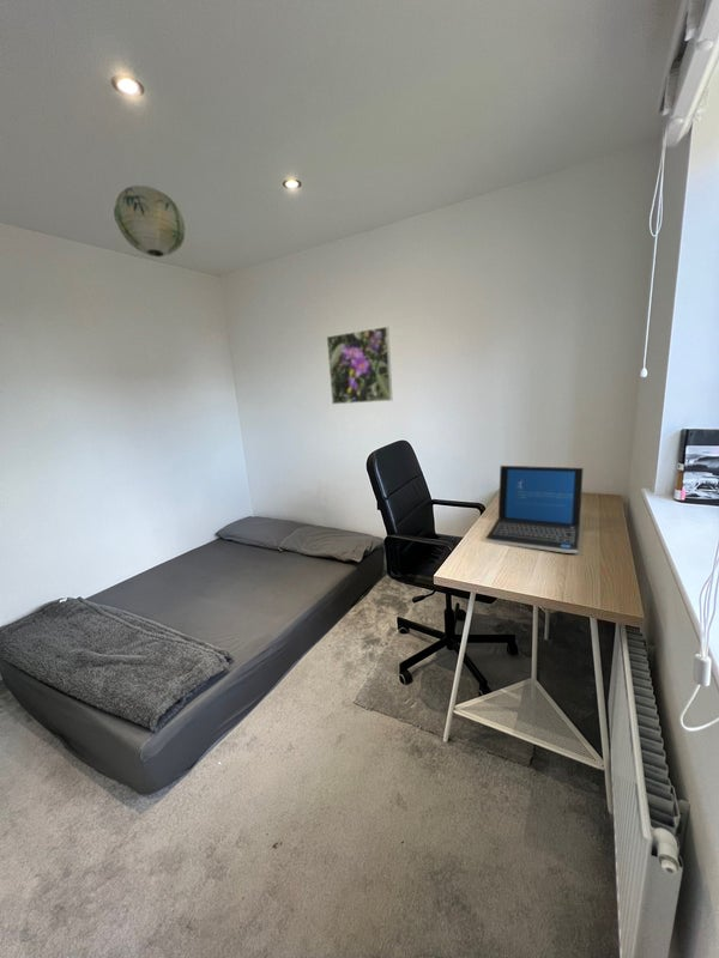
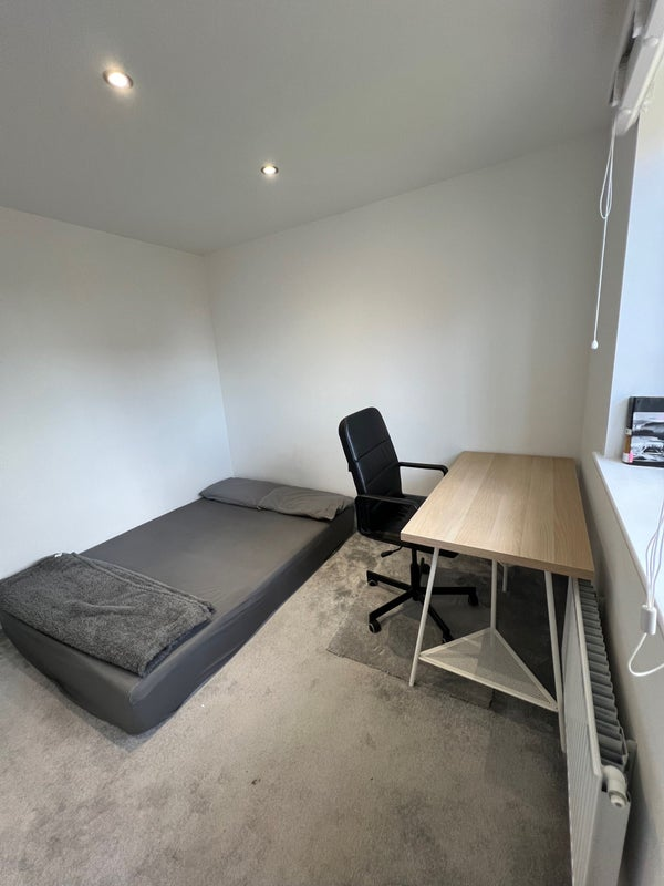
- paper lantern [113,184,186,257]
- laptop [484,465,585,554]
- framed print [326,326,393,406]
